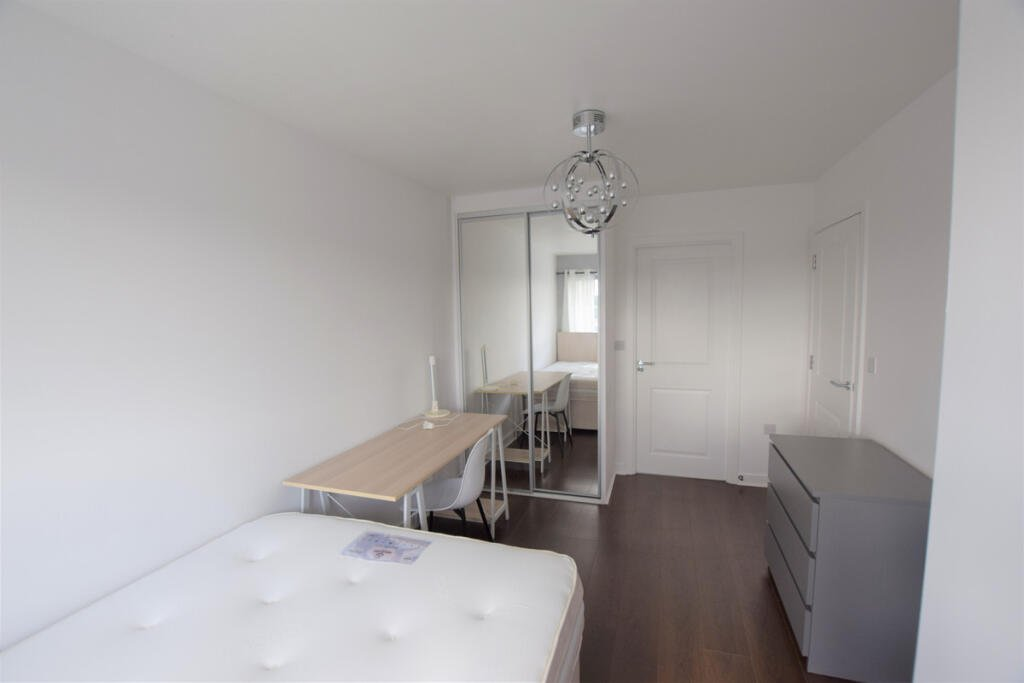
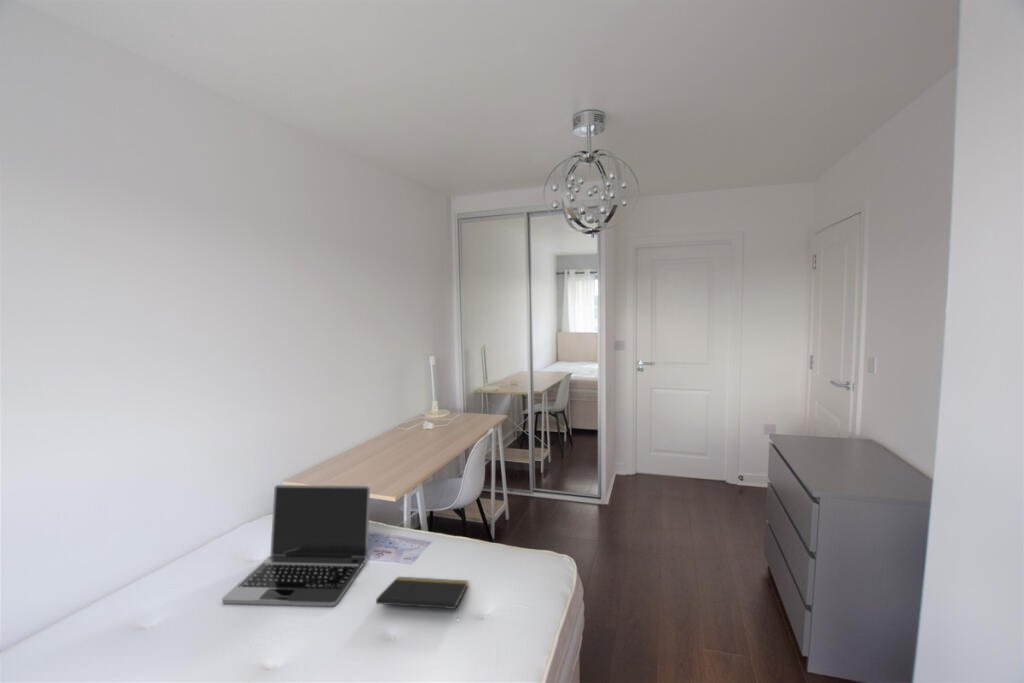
+ notepad [375,576,469,618]
+ laptop [221,484,371,607]
